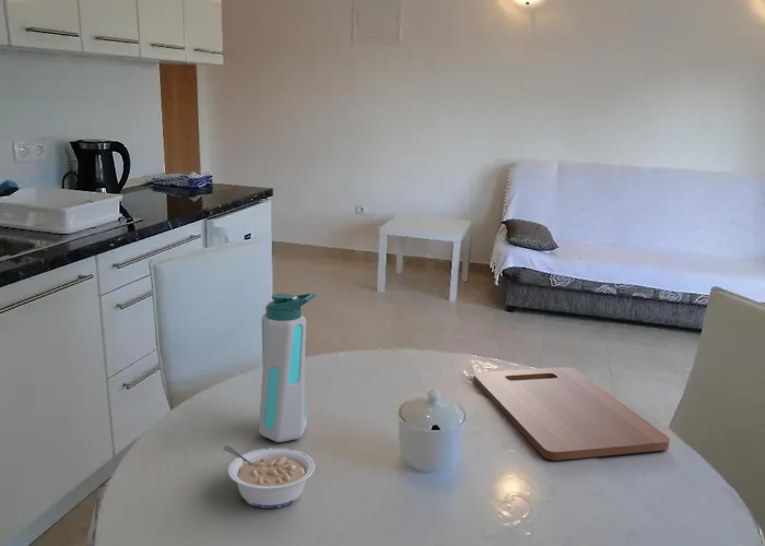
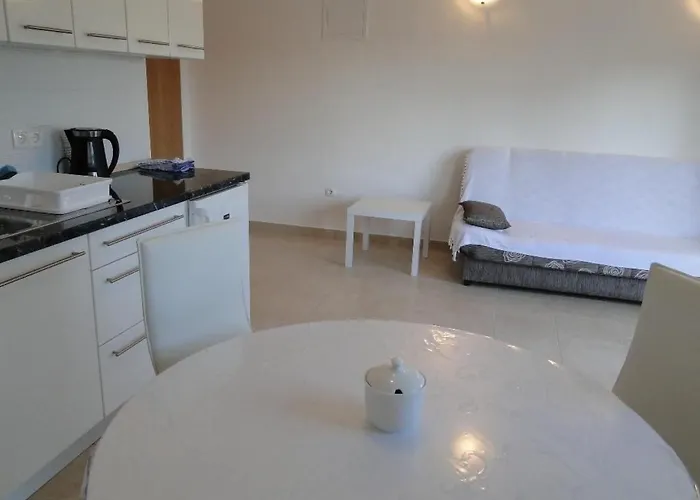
- cutting board [472,366,671,462]
- legume [222,444,316,509]
- water bottle [258,292,317,443]
